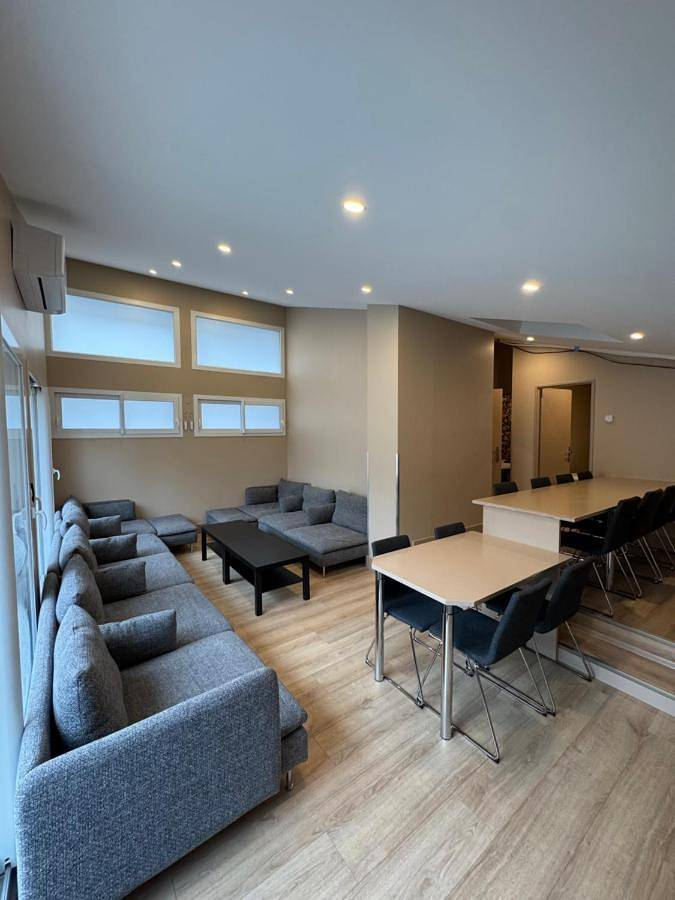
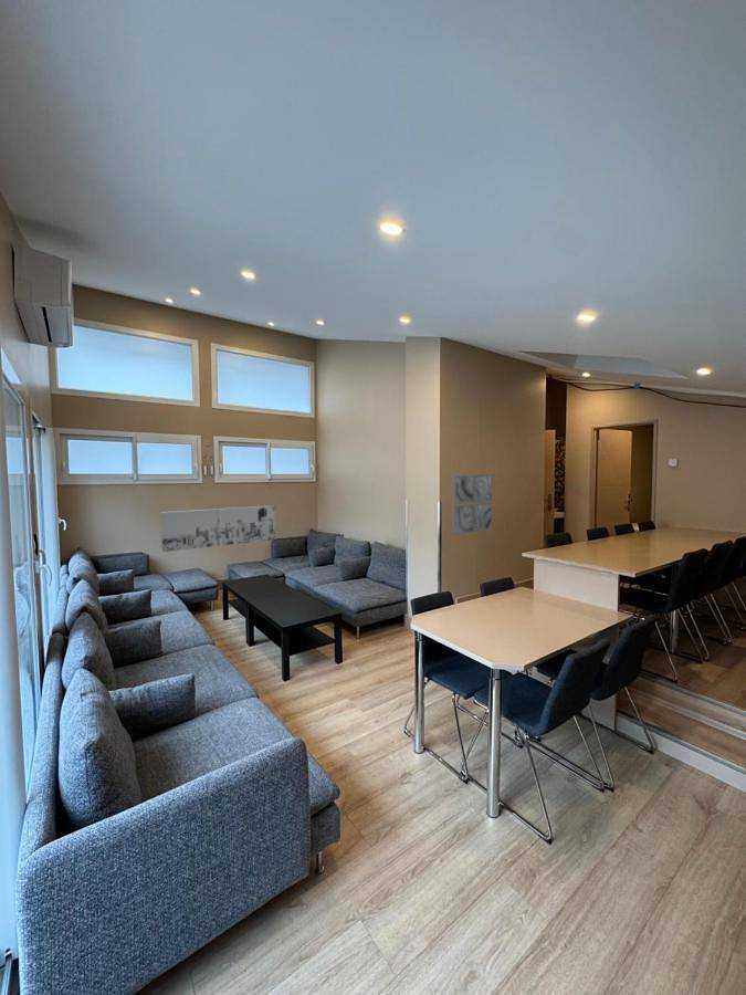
+ wall art [451,474,494,535]
+ wall art [159,504,276,553]
